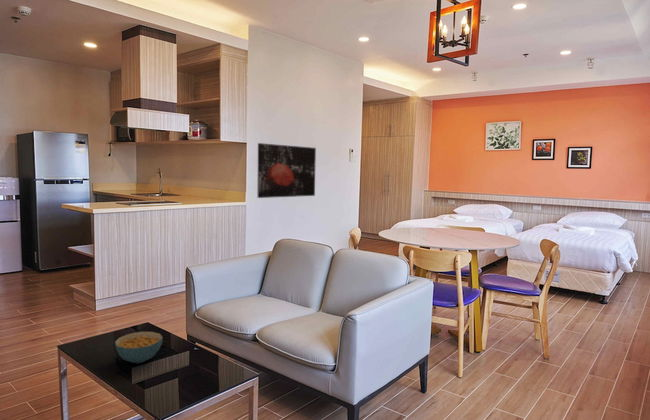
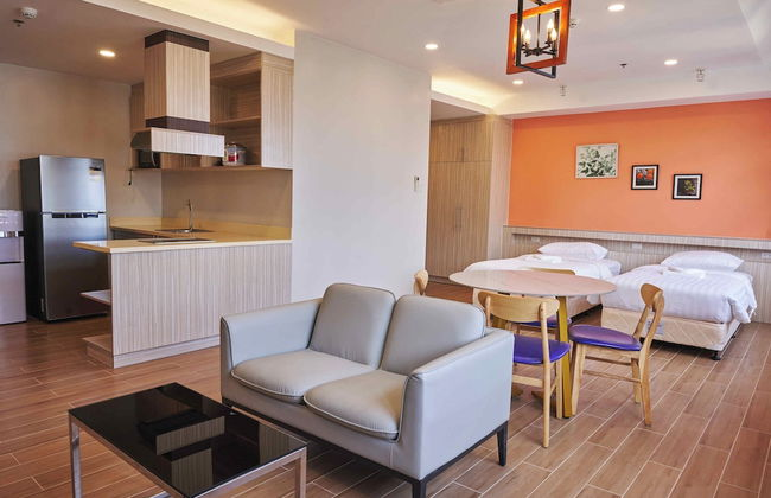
- wall art [256,142,317,199]
- cereal bowl [114,331,164,364]
